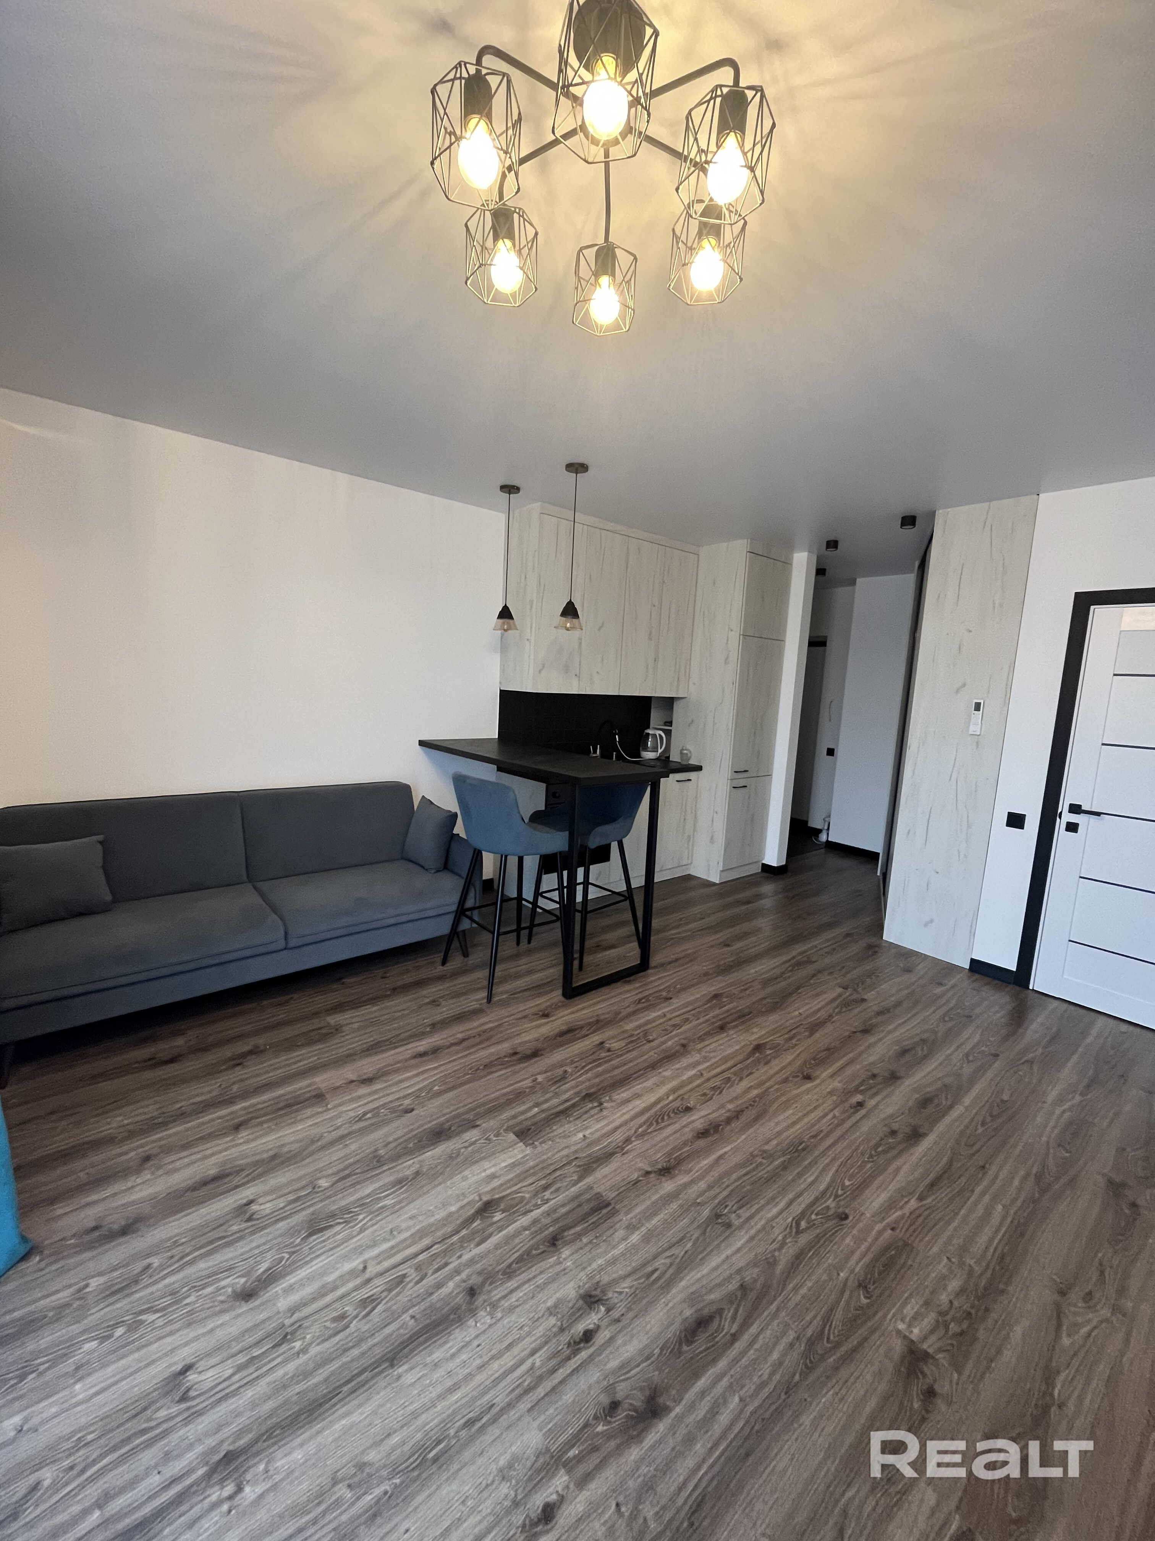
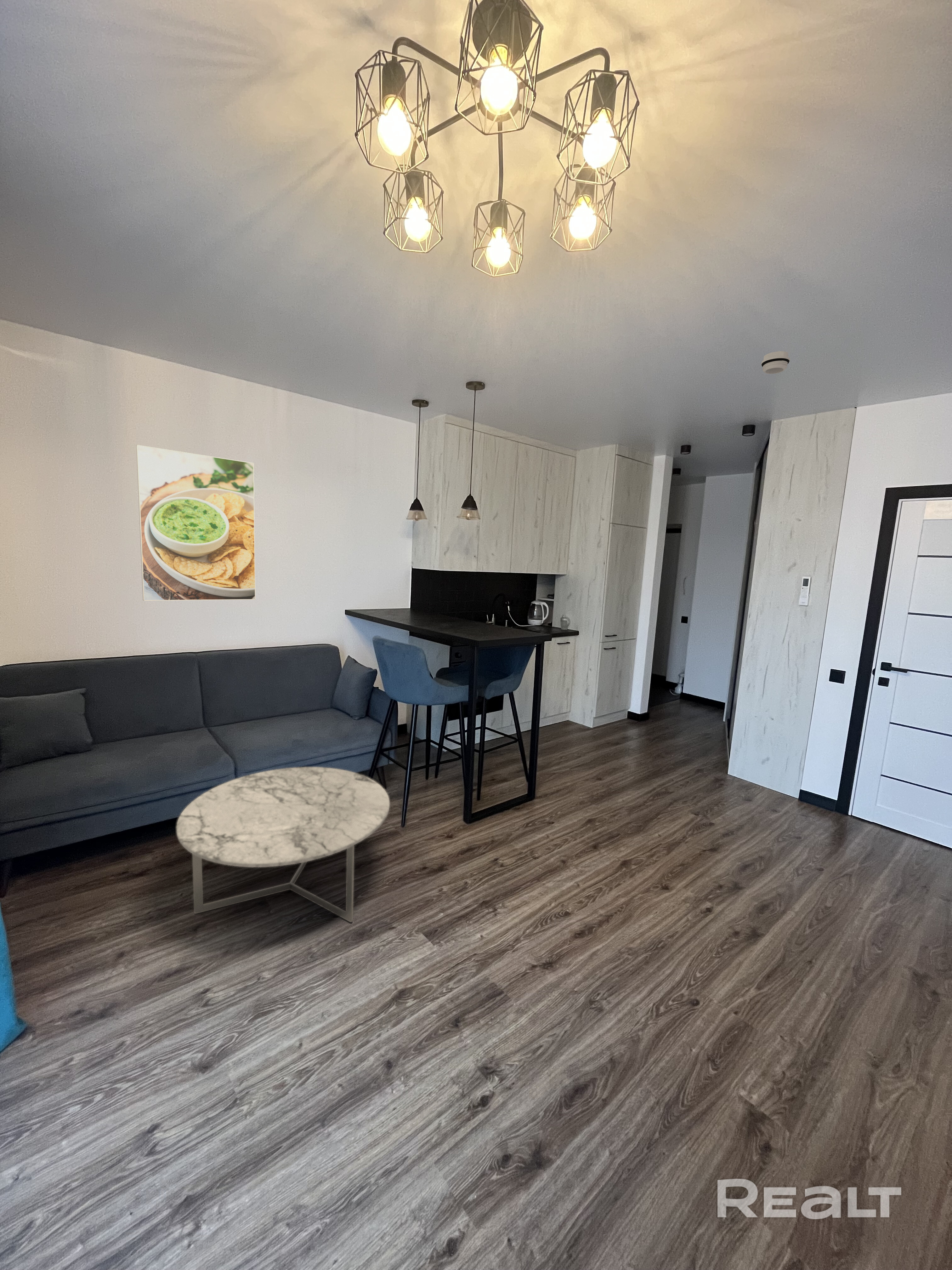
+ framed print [136,445,256,601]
+ coffee table [176,767,390,923]
+ smoke detector [761,351,790,374]
